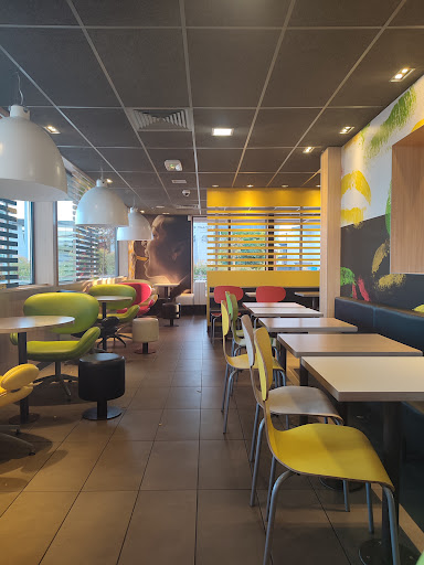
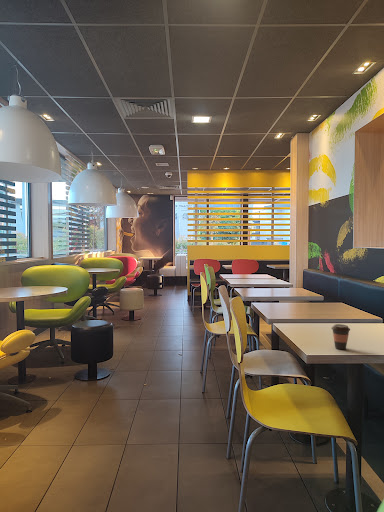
+ coffee cup [331,323,351,350]
